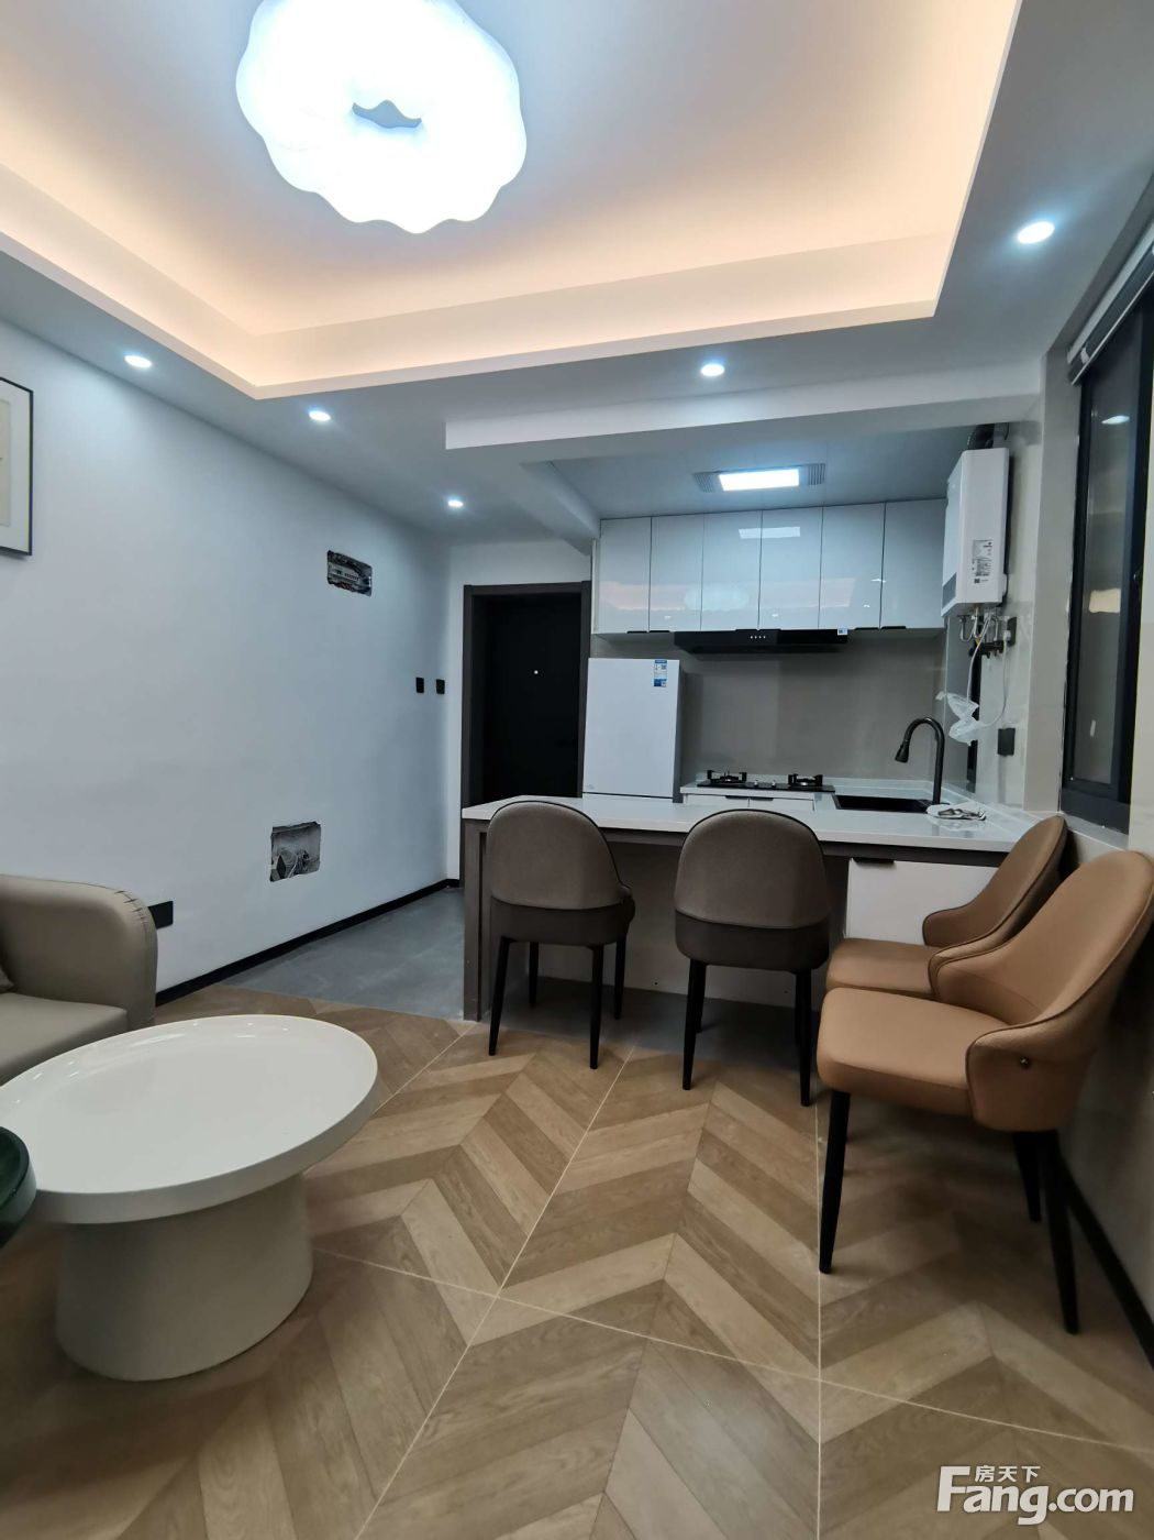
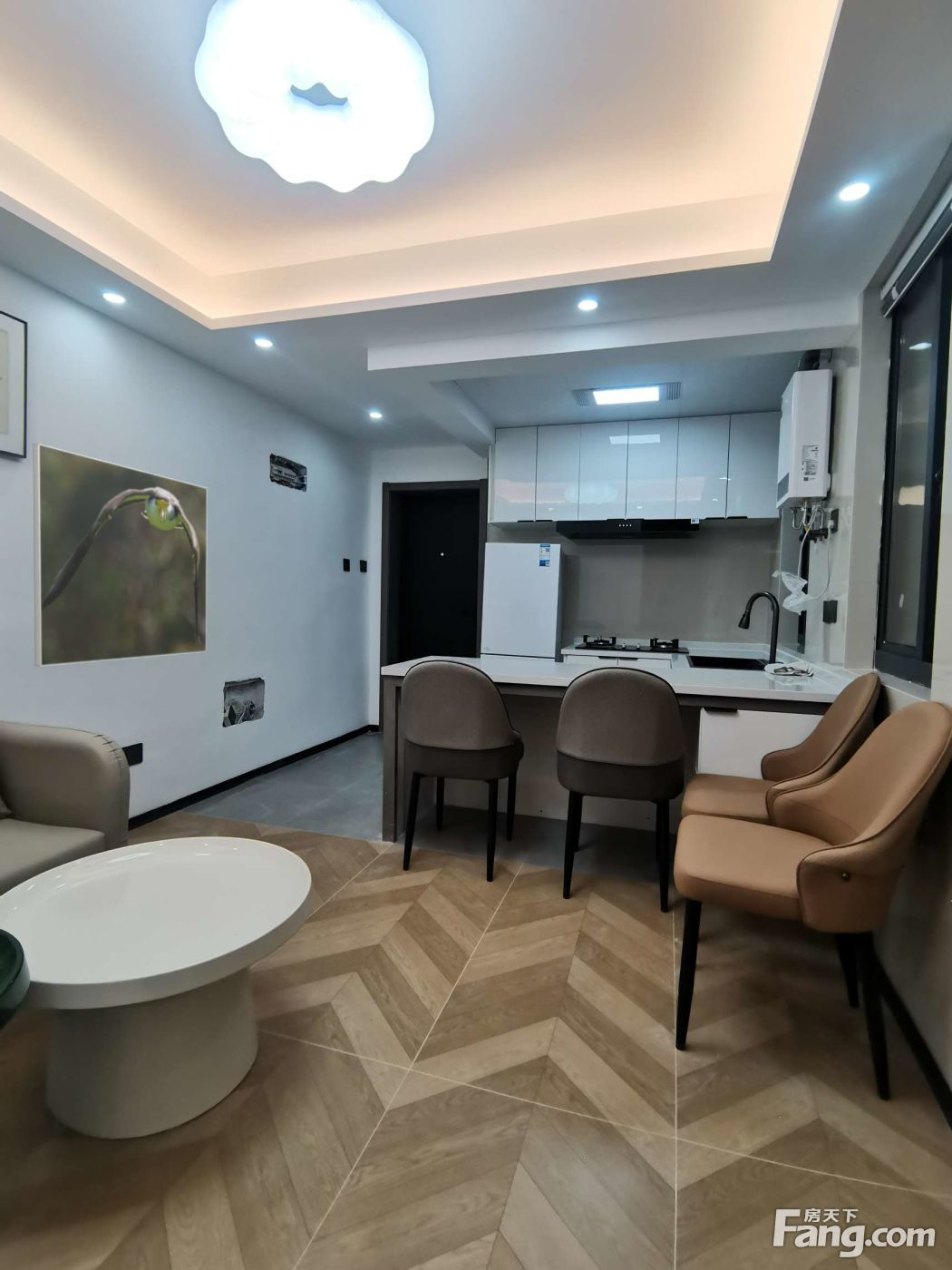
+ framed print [32,443,209,668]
